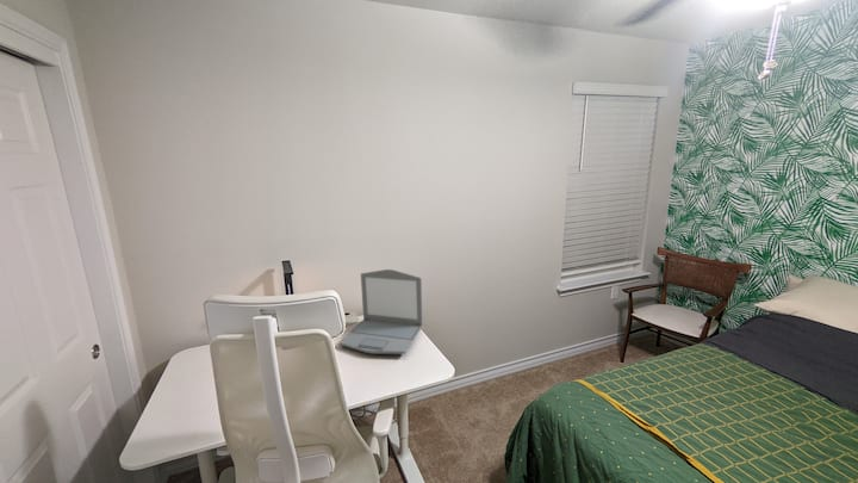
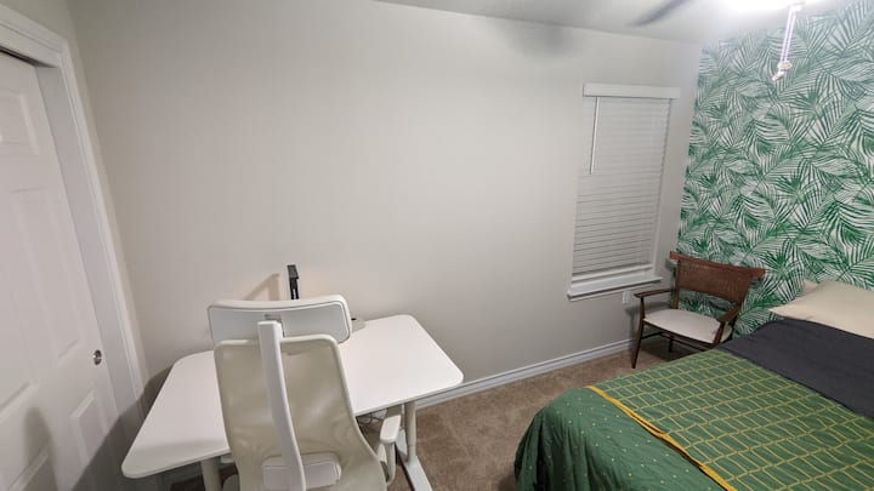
- laptop [337,268,424,355]
